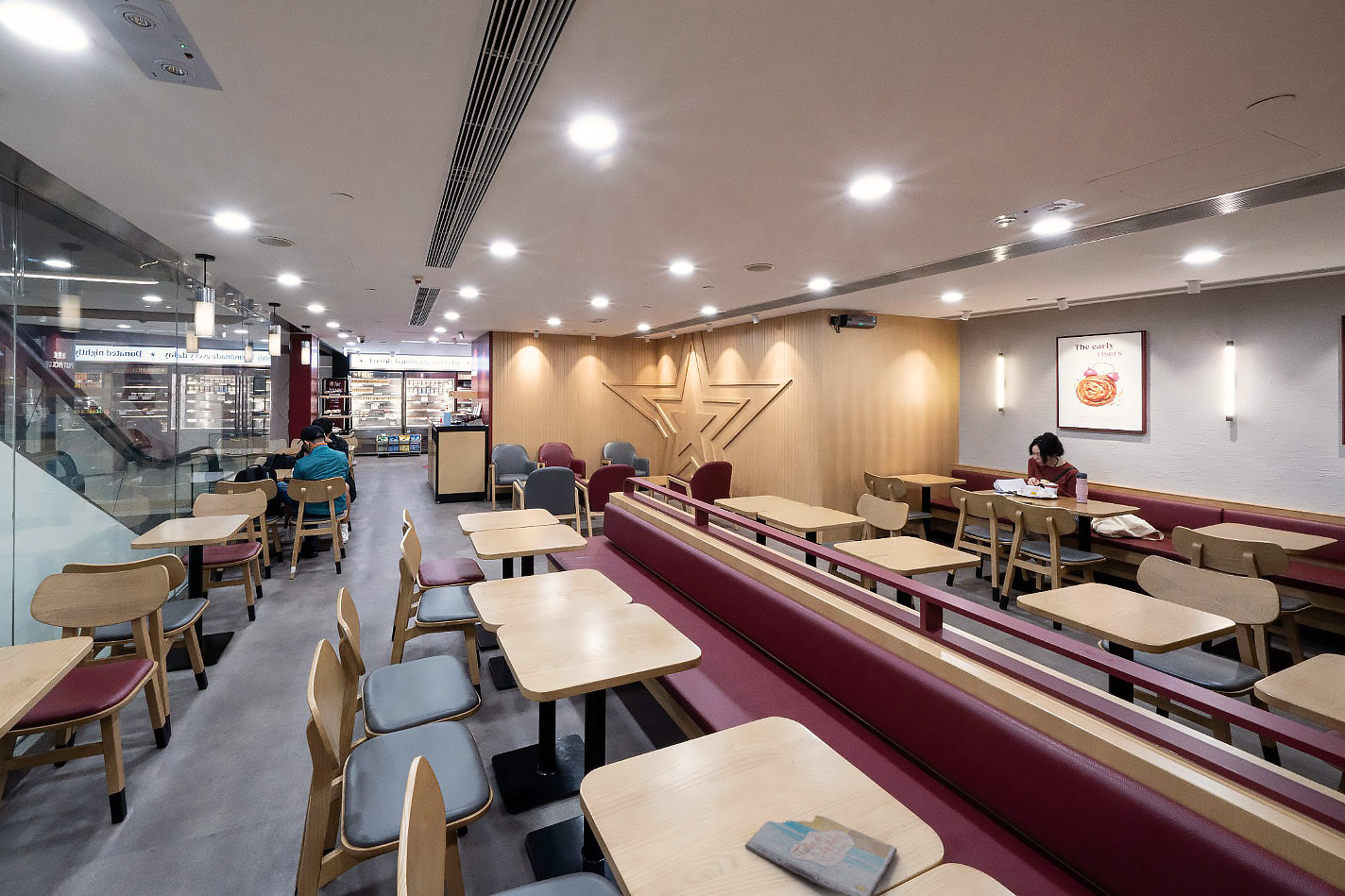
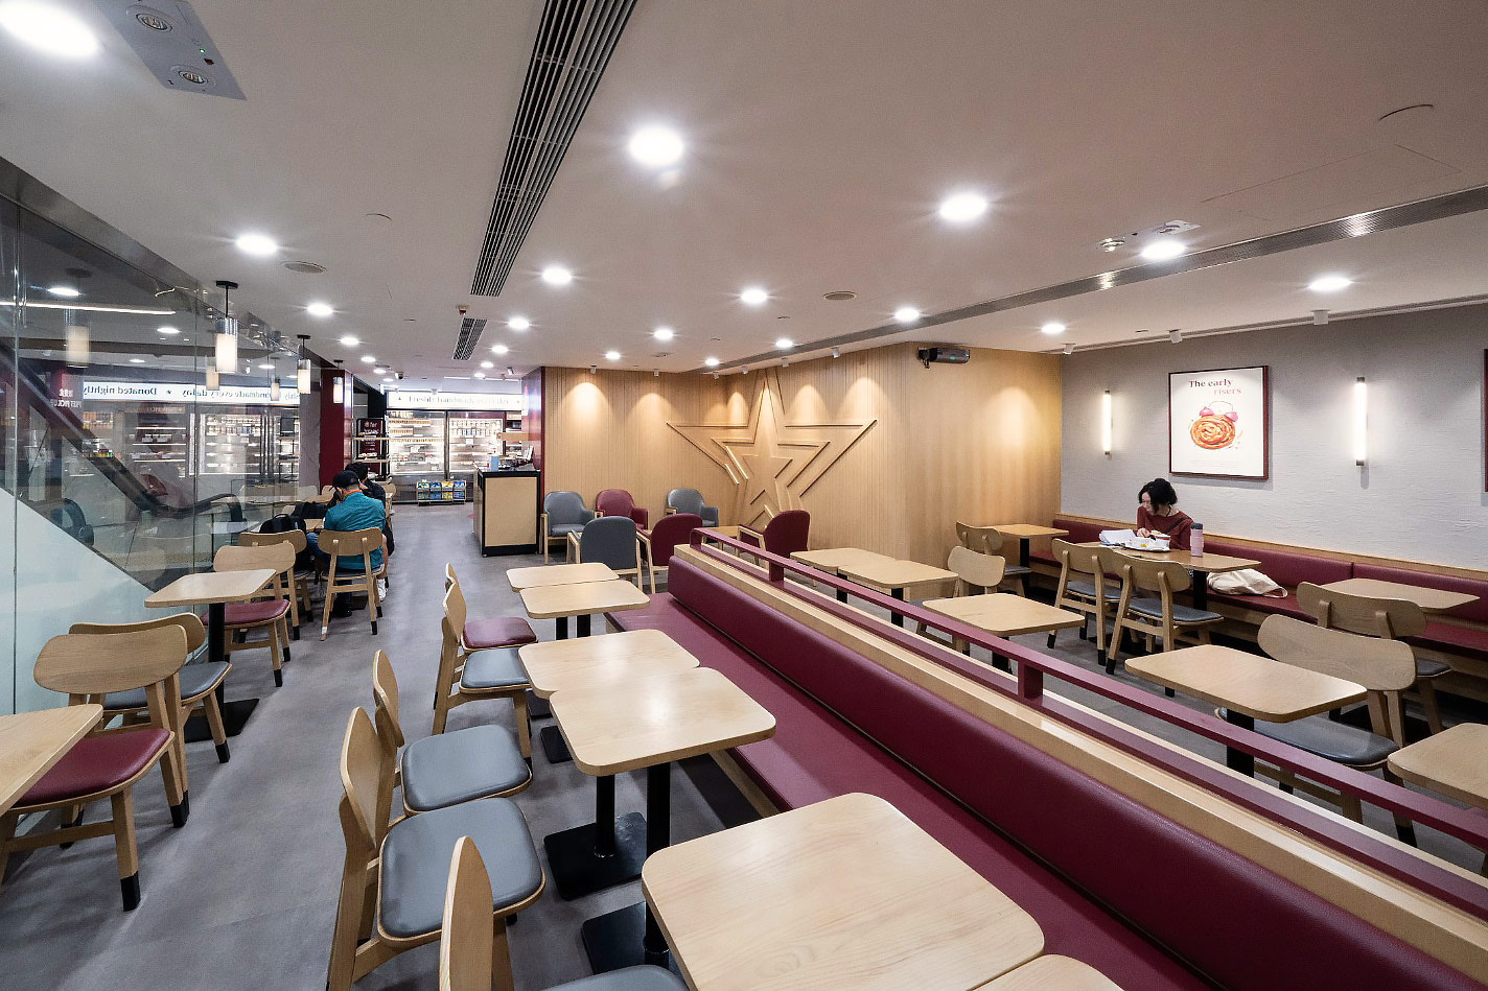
- book [744,815,898,896]
